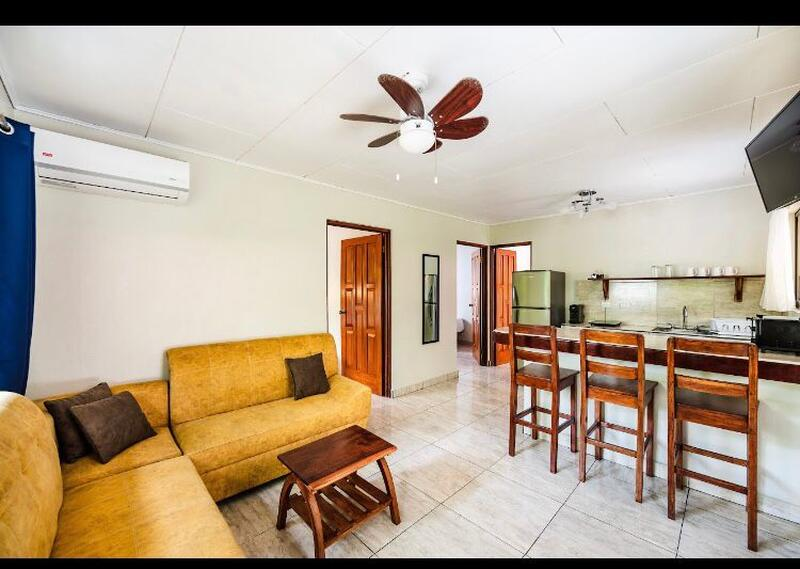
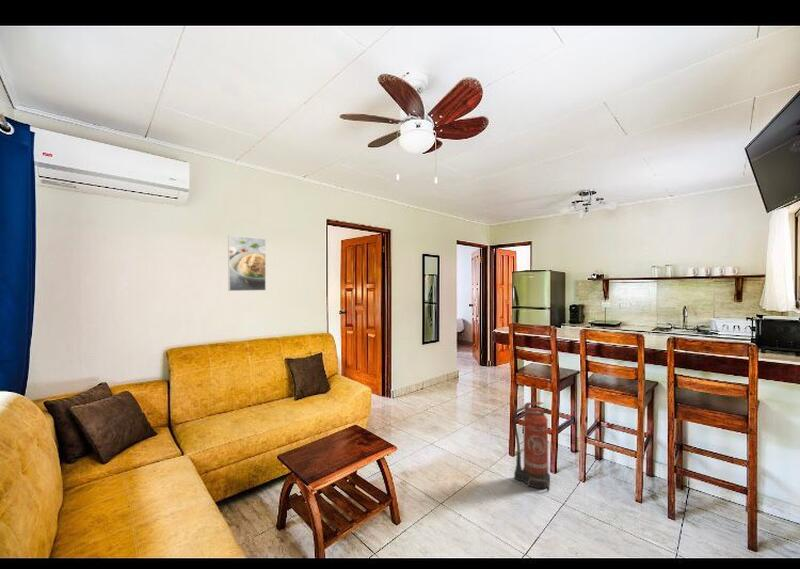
+ fire extinguisher [512,401,551,491]
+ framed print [227,235,267,292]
